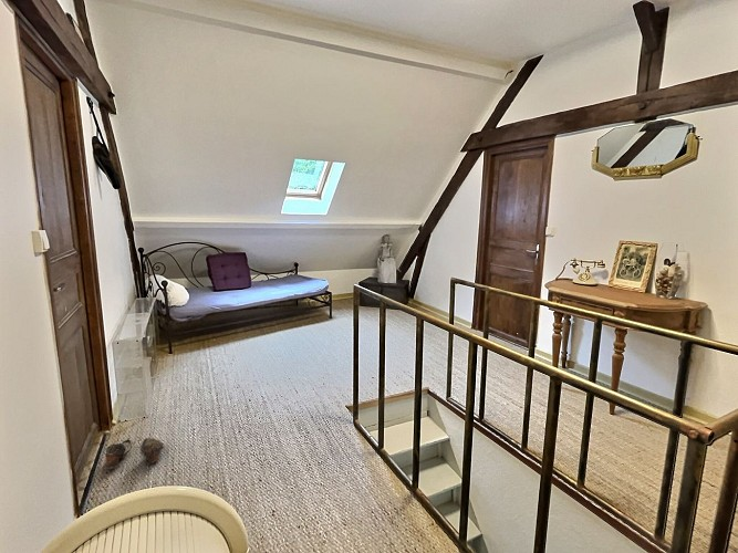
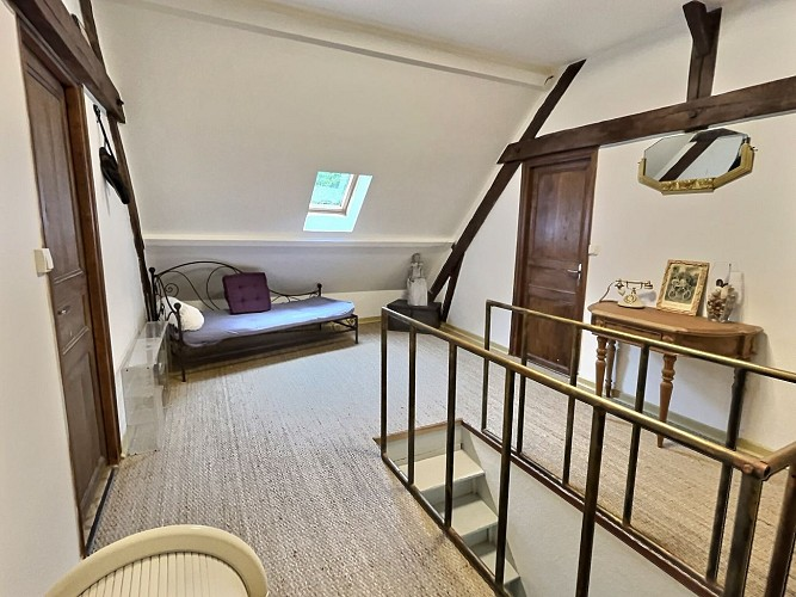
- shoes [104,437,165,470]
